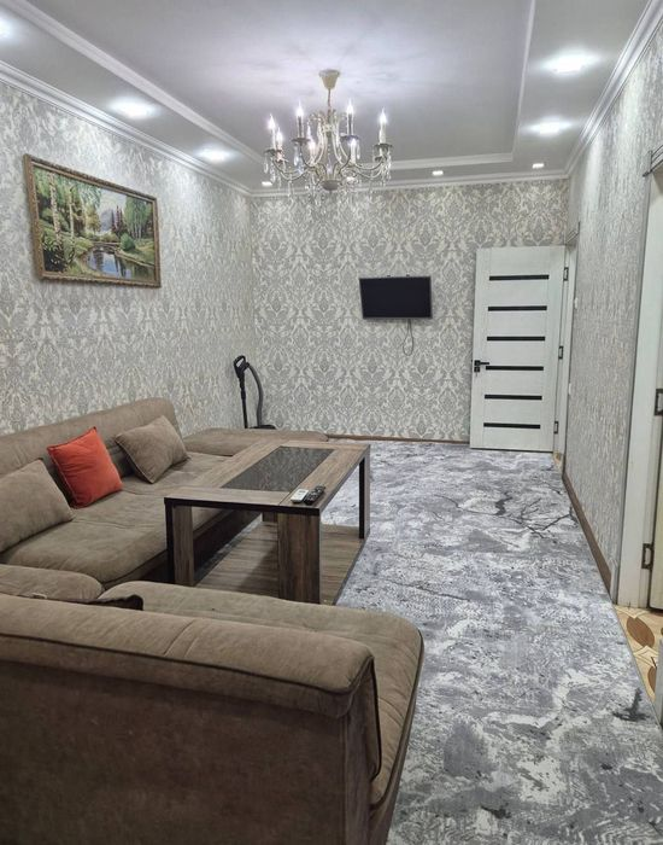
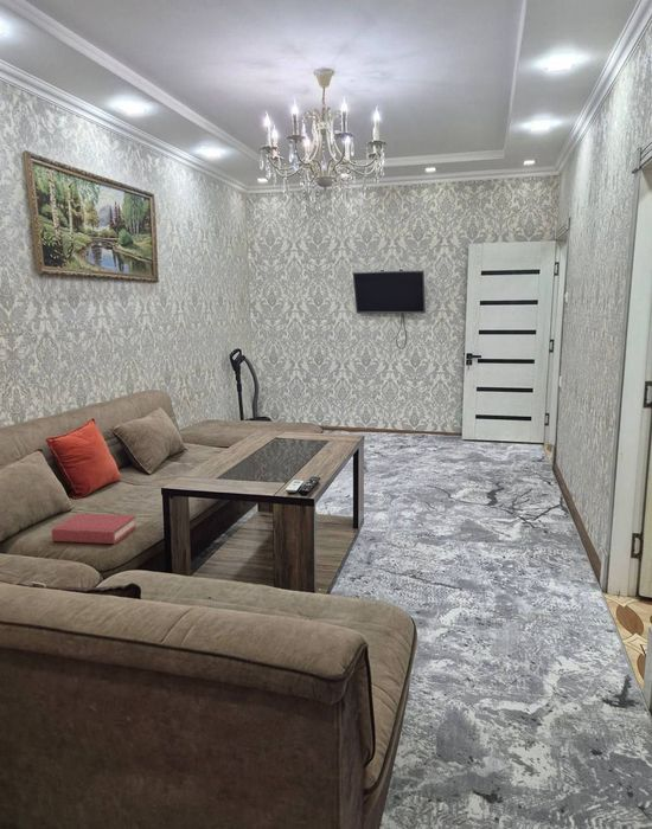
+ hardback book [51,513,138,545]
